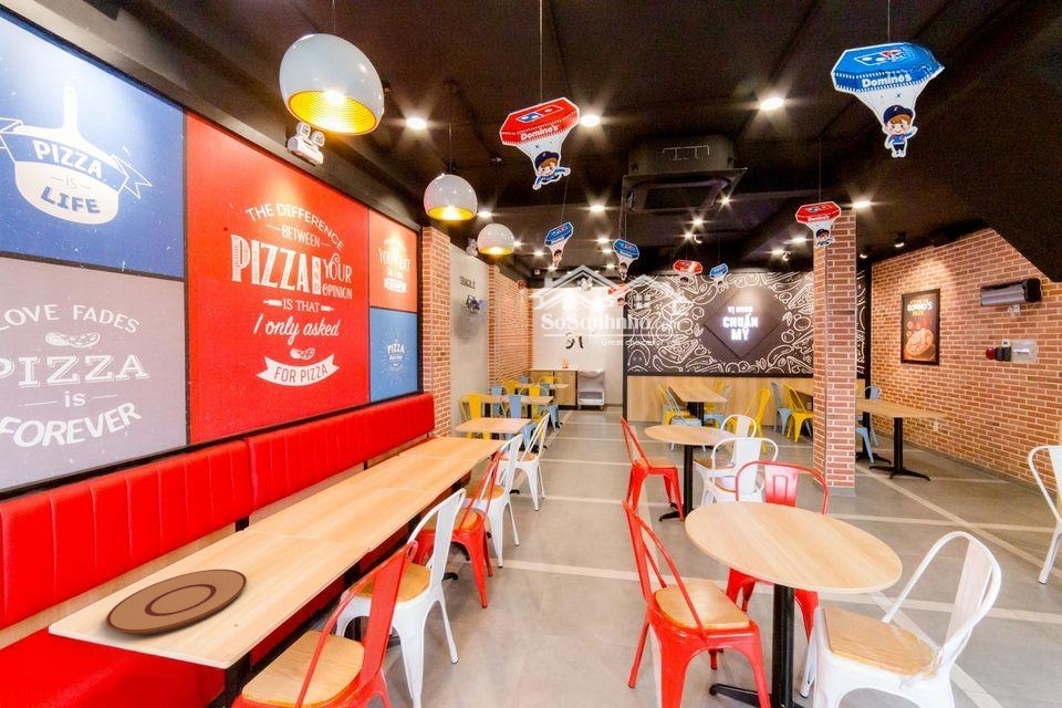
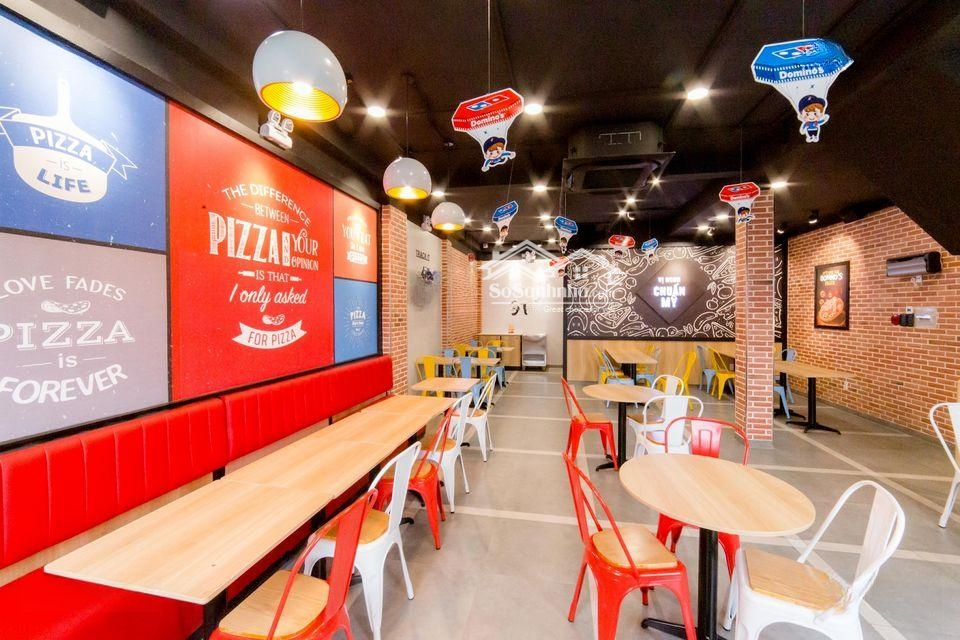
- plate [105,569,248,636]
